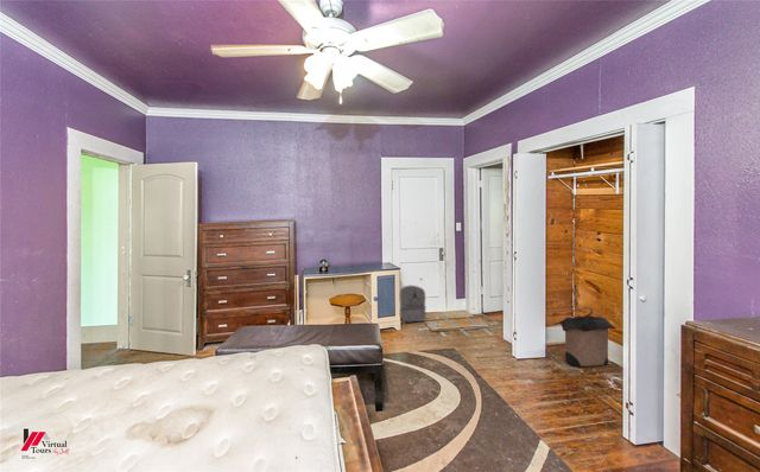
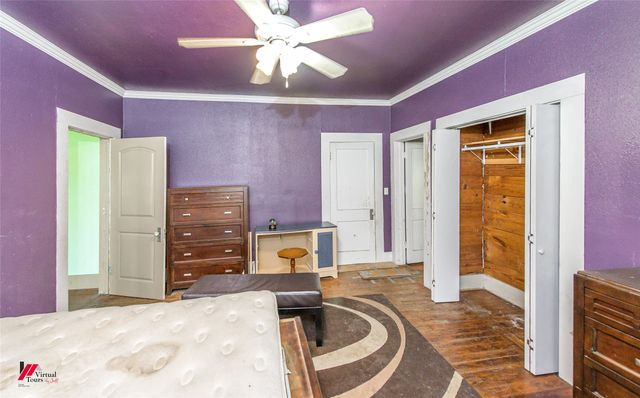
- laundry hamper [558,306,616,368]
- backpack [399,285,428,323]
